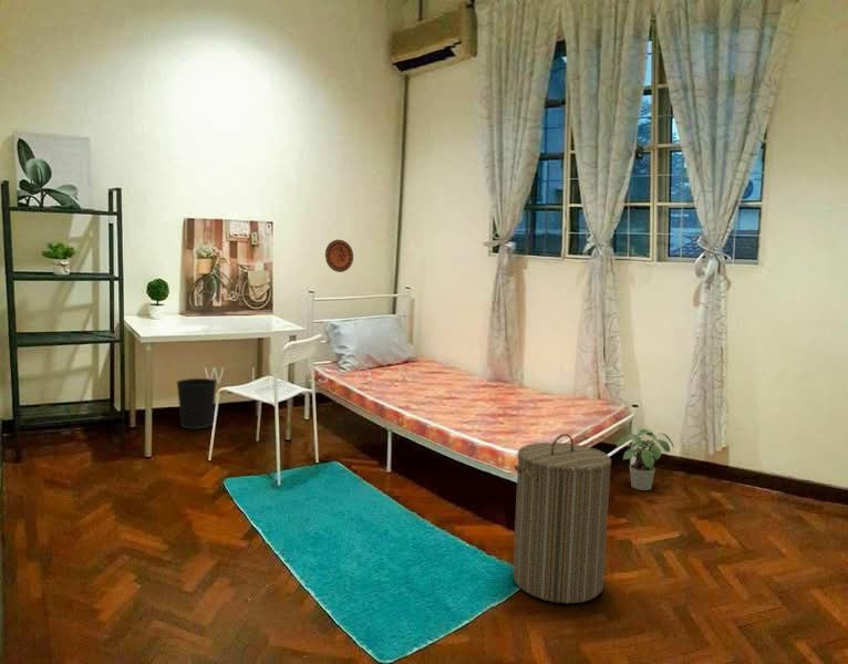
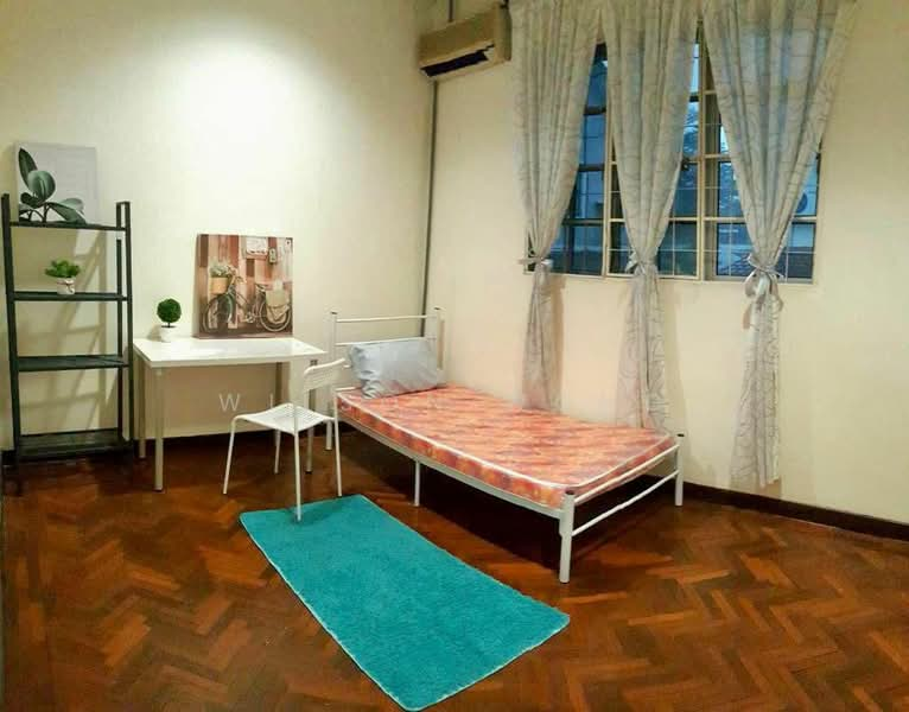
- wastebasket [175,377,218,429]
- laundry hamper [511,433,612,604]
- decorative plate [324,239,354,273]
- potted plant [616,428,675,491]
